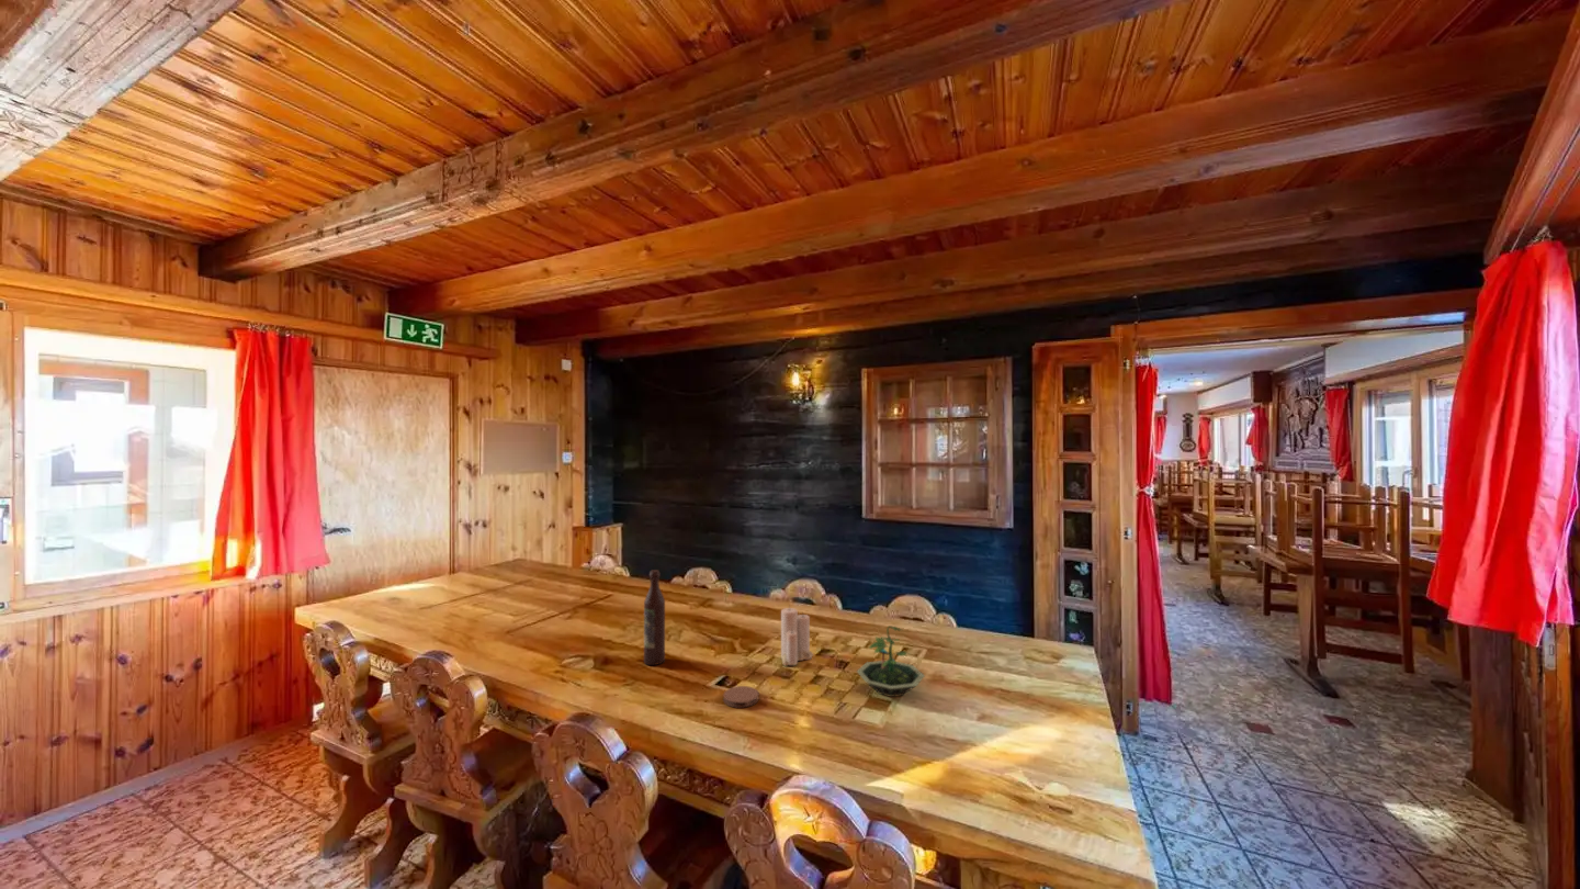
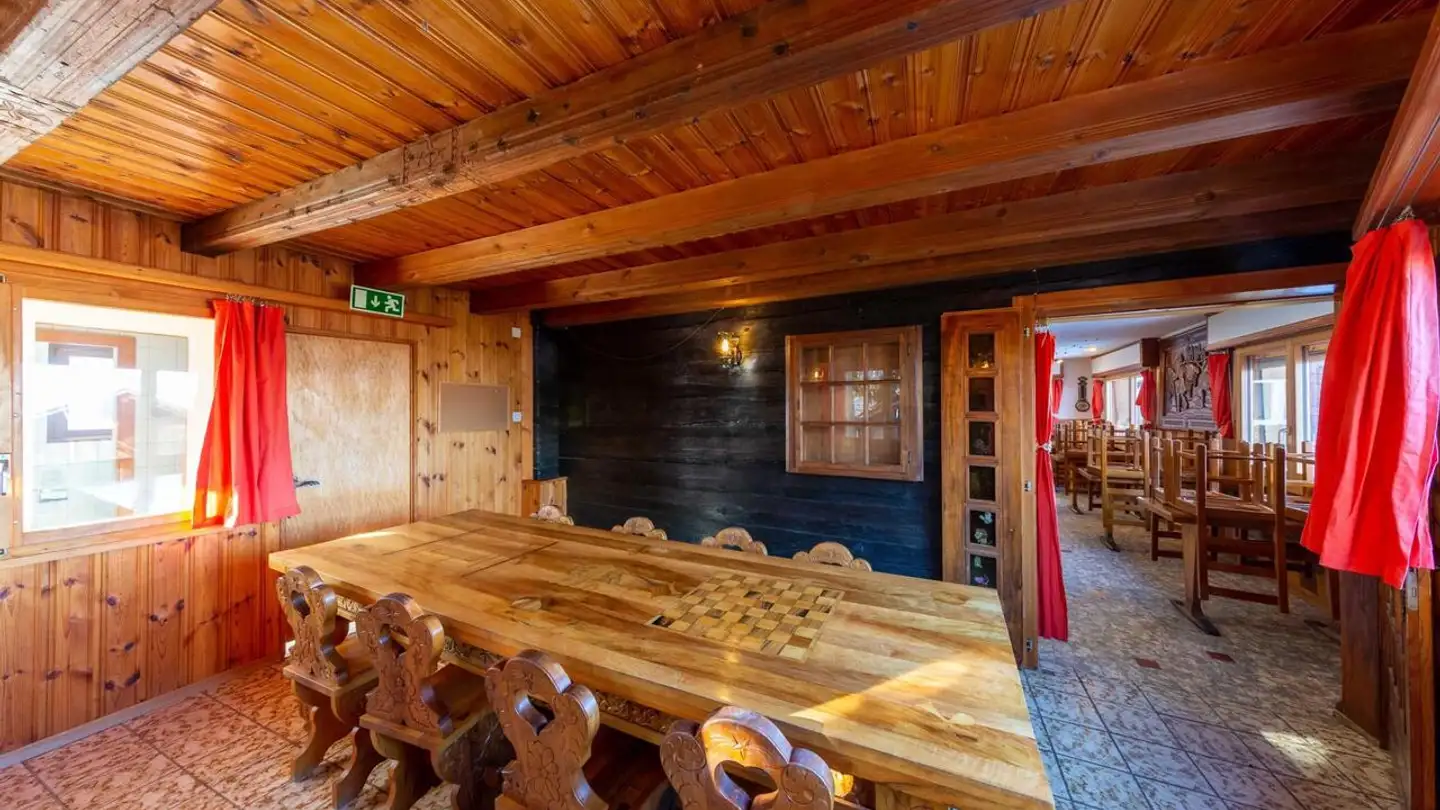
- terrarium [855,624,926,698]
- candle [780,603,814,666]
- wine bottle [643,569,666,666]
- coaster [722,685,759,709]
